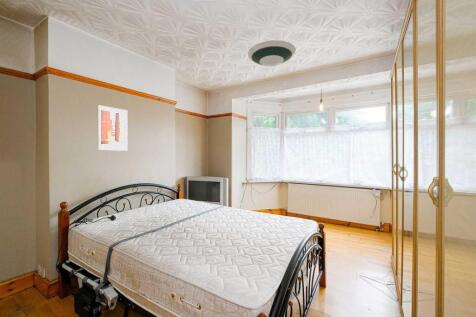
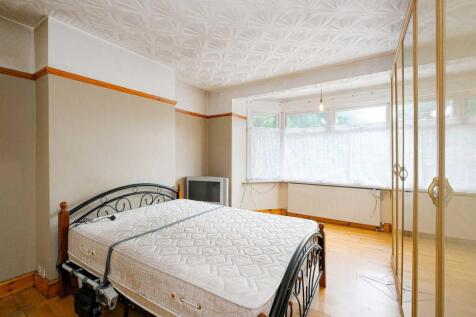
- wall art [97,104,129,152]
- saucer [247,39,297,68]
